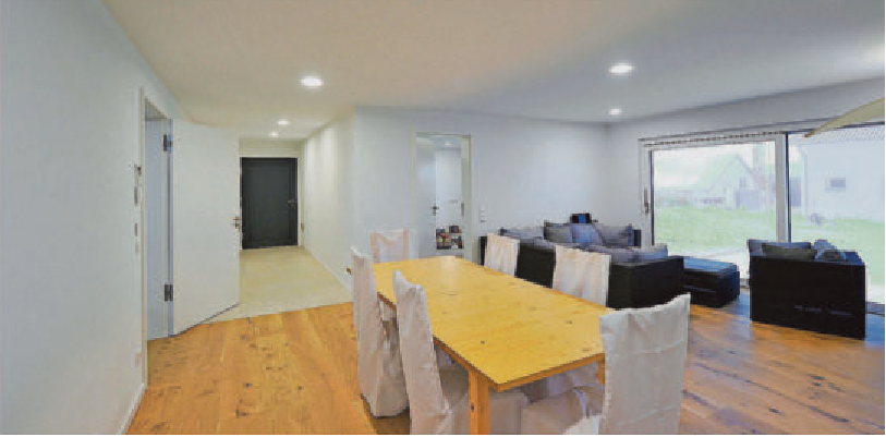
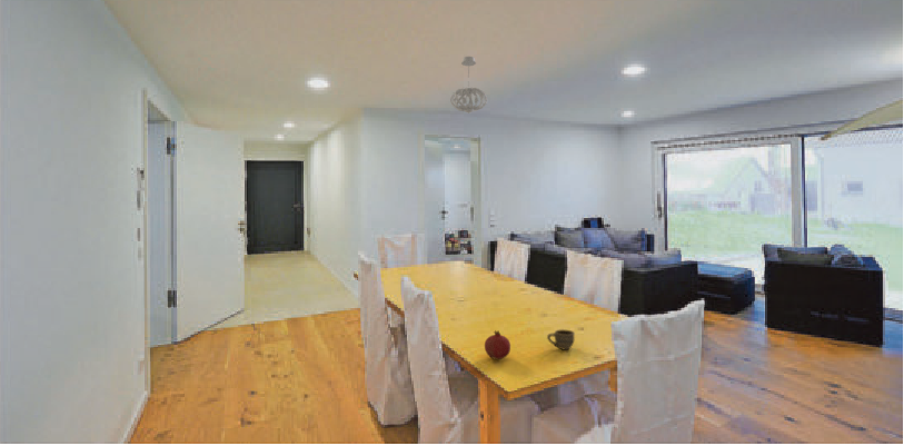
+ cup [546,328,576,350]
+ fruit [484,329,511,360]
+ pendant light [449,56,488,115]
